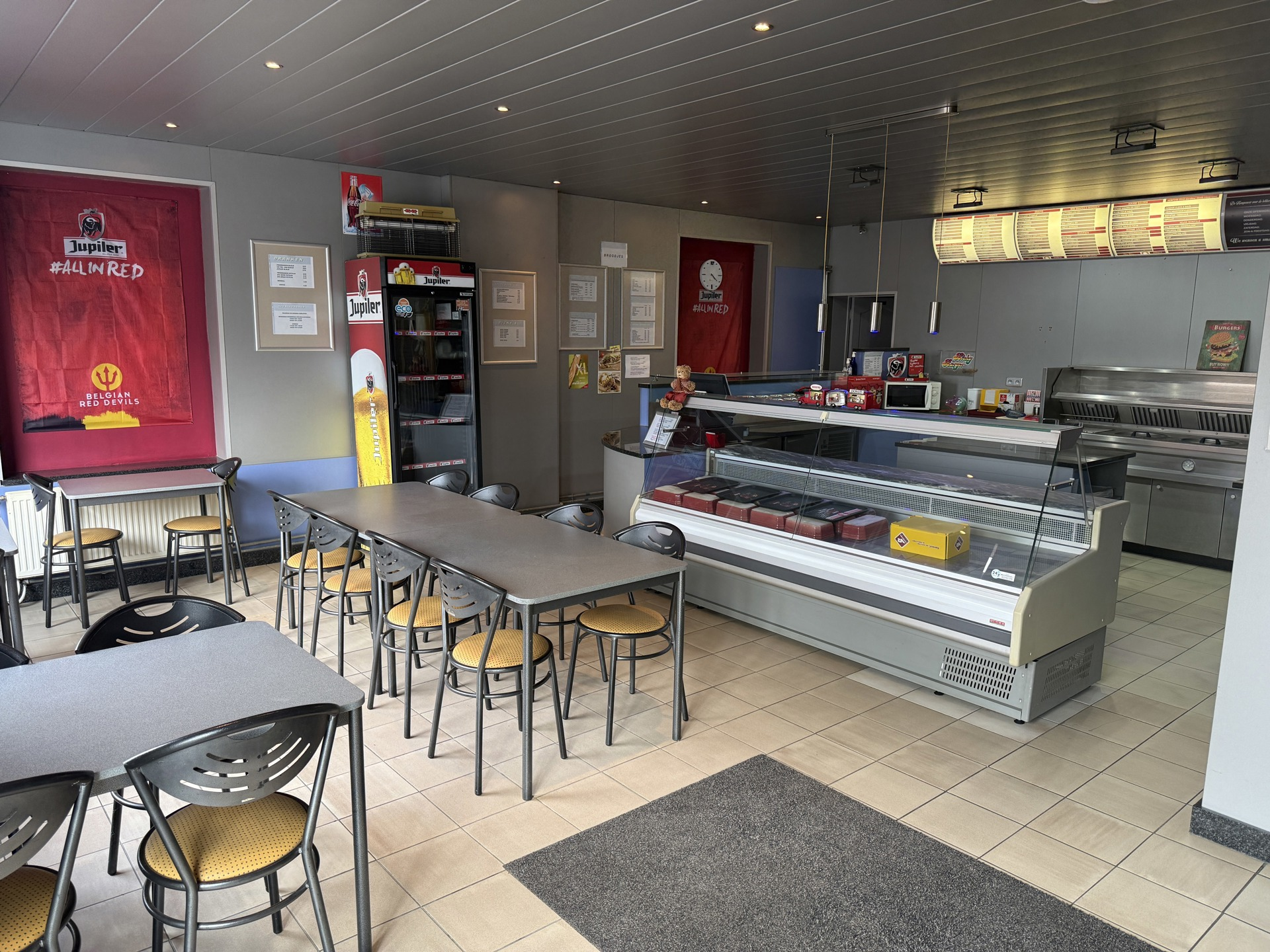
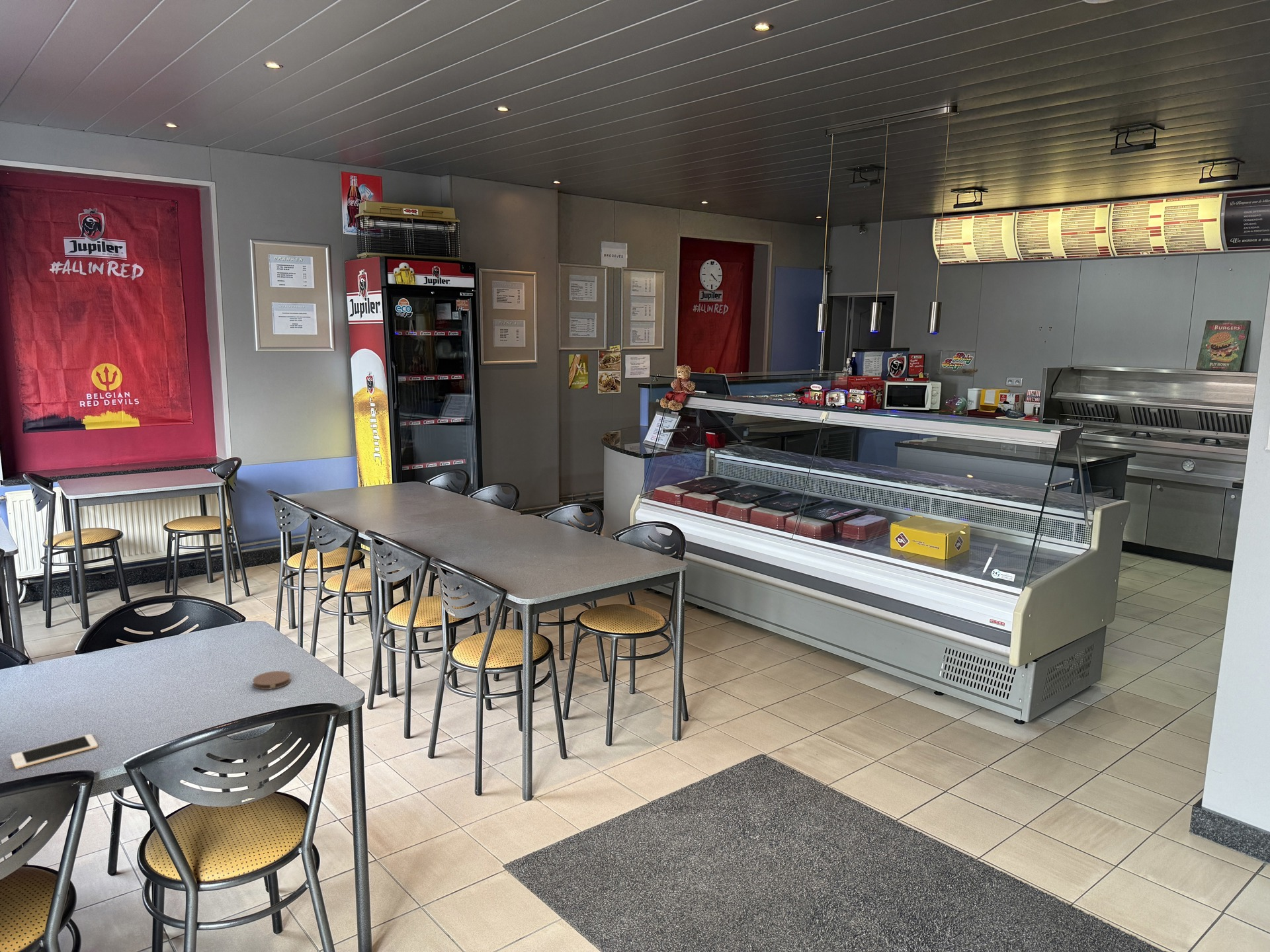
+ cell phone [11,733,99,770]
+ coaster [252,670,292,690]
